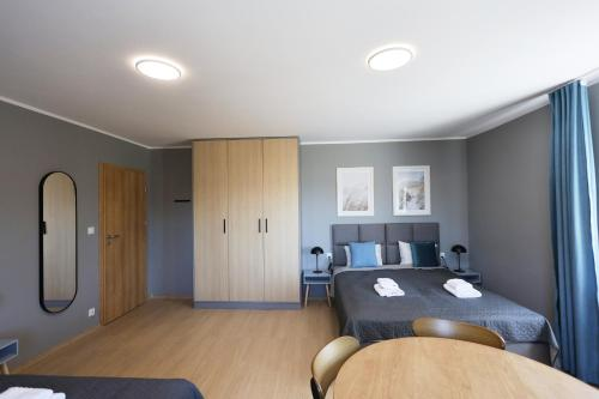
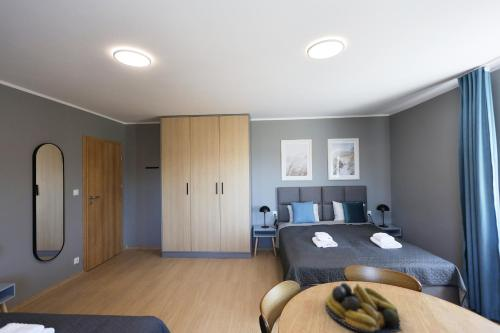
+ fruit bowl [325,282,402,333]
